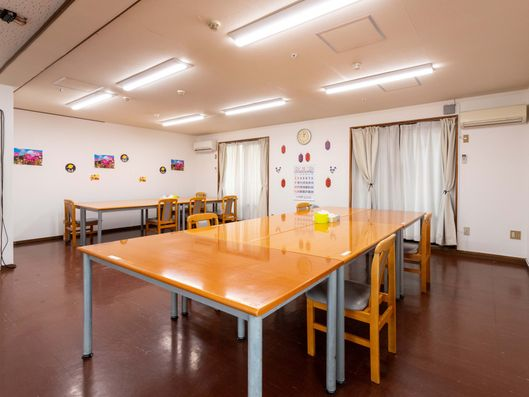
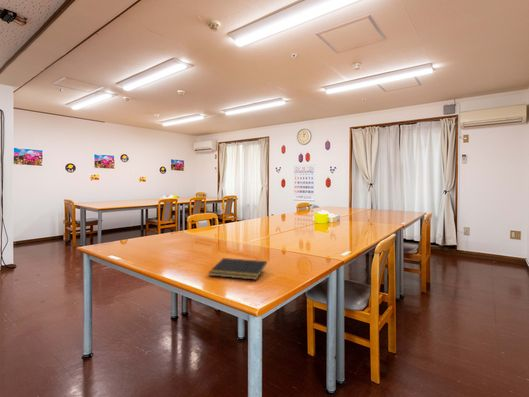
+ notepad [207,257,268,281]
